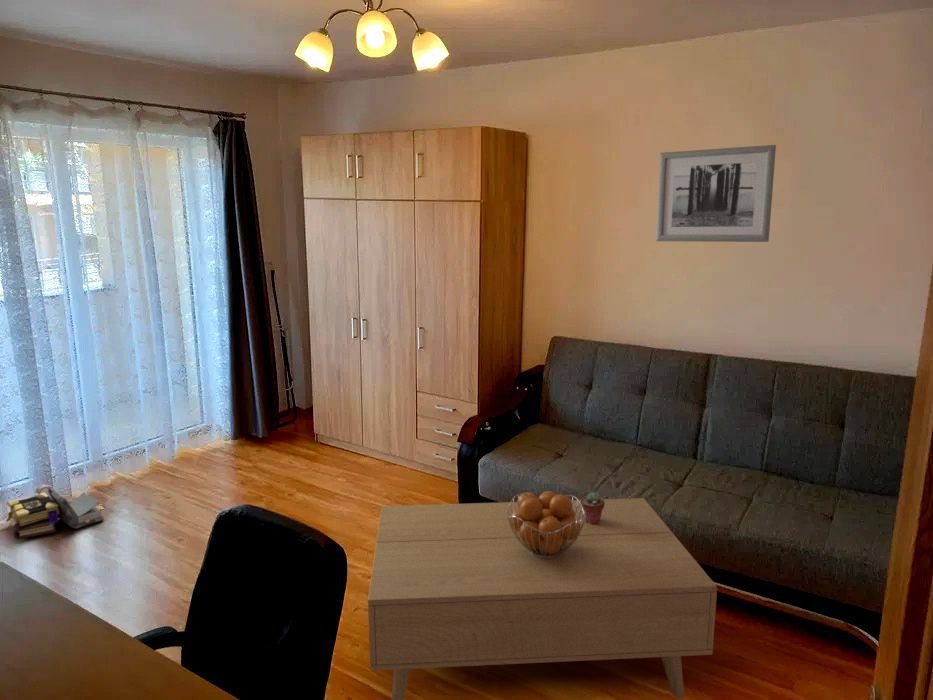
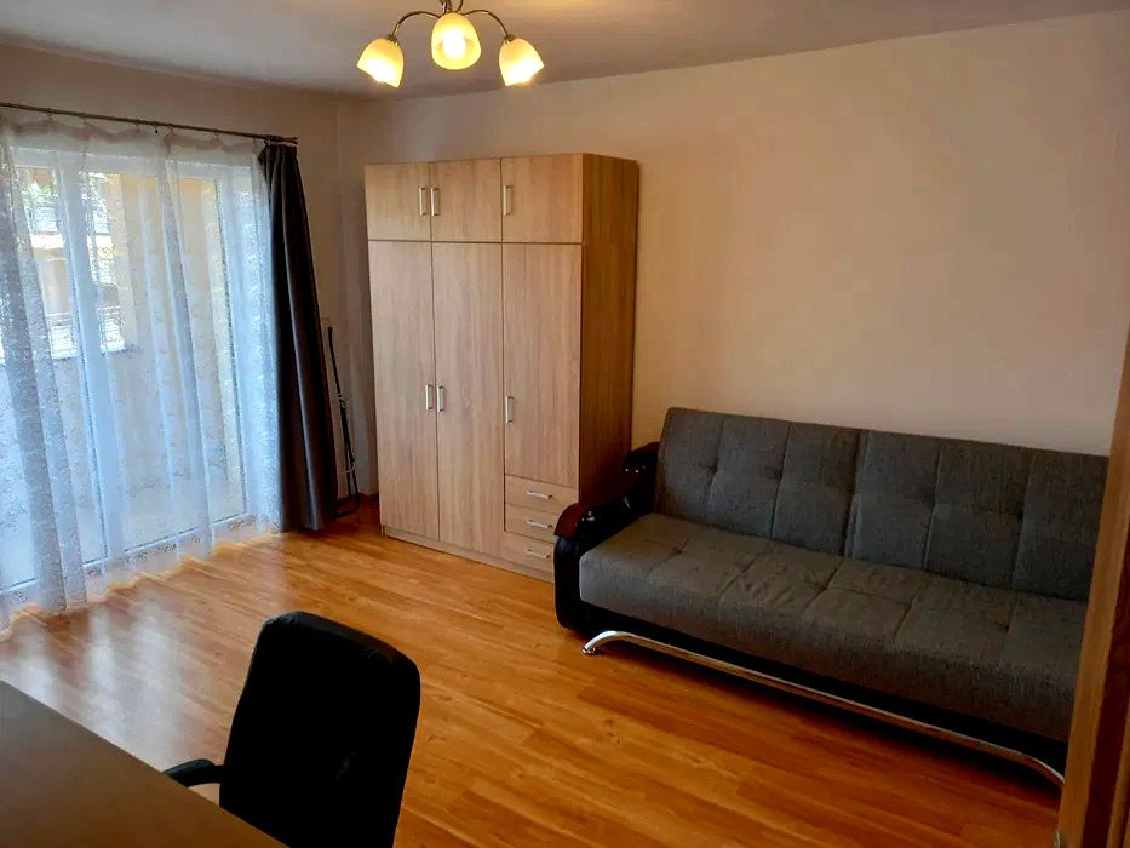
- fruit basket [507,490,586,558]
- wall art [655,144,777,243]
- coffee table [367,497,718,700]
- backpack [5,484,106,540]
- potted succulent [580,491,605,524]
